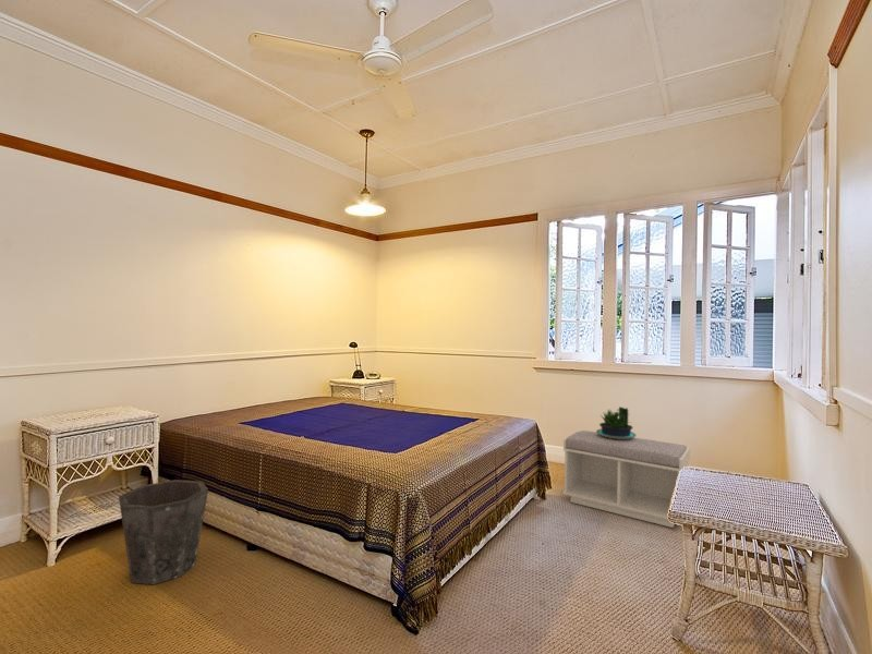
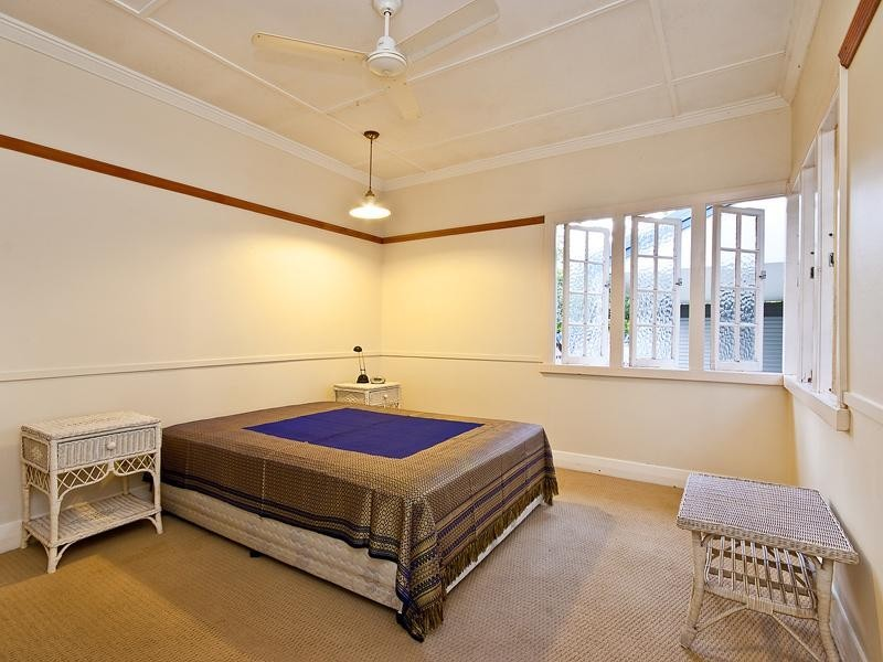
- potted plant [595,405,637,439]
- waste bin [118,479,209,585]
- bench [561,429,691,529]
